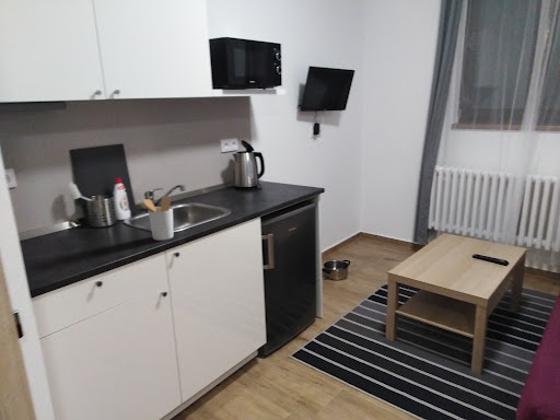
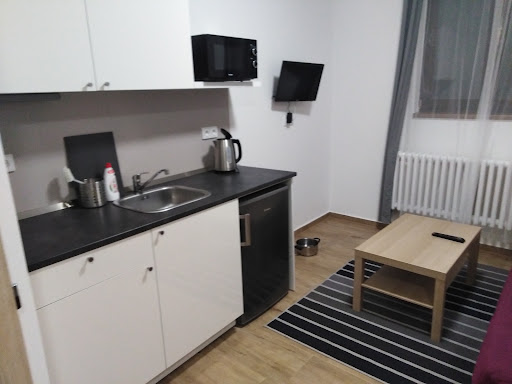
- utensil holder [136,196,175,242]
